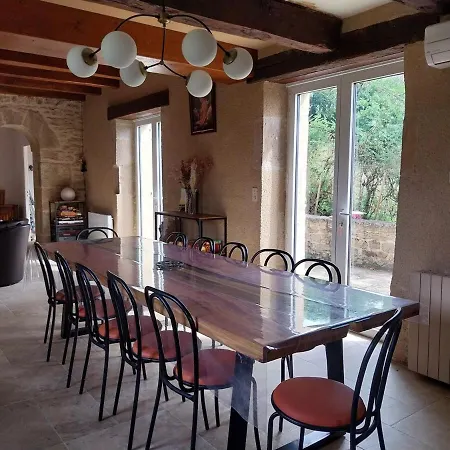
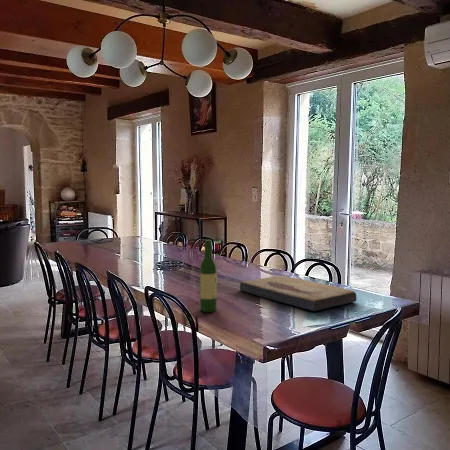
+ wine bottle [199,239,218,313]
+ fish fossil [239,274,358,312]
